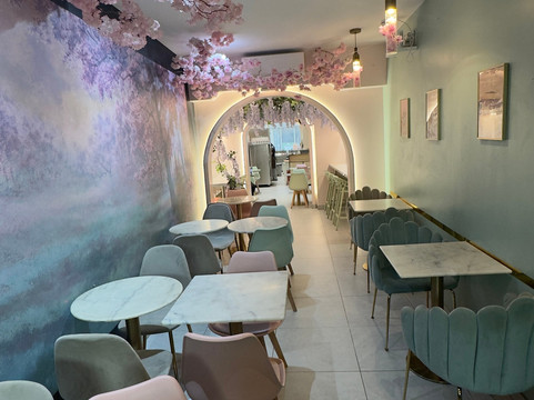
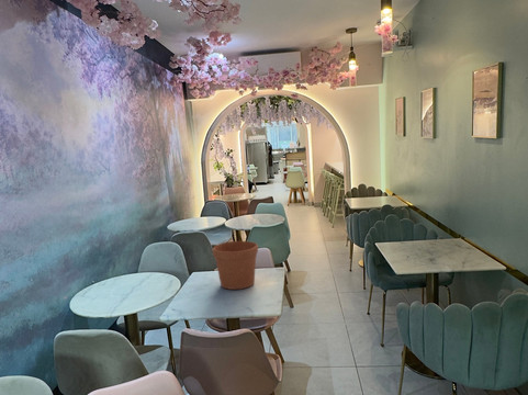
+ flower pot [212,240,259,291]
